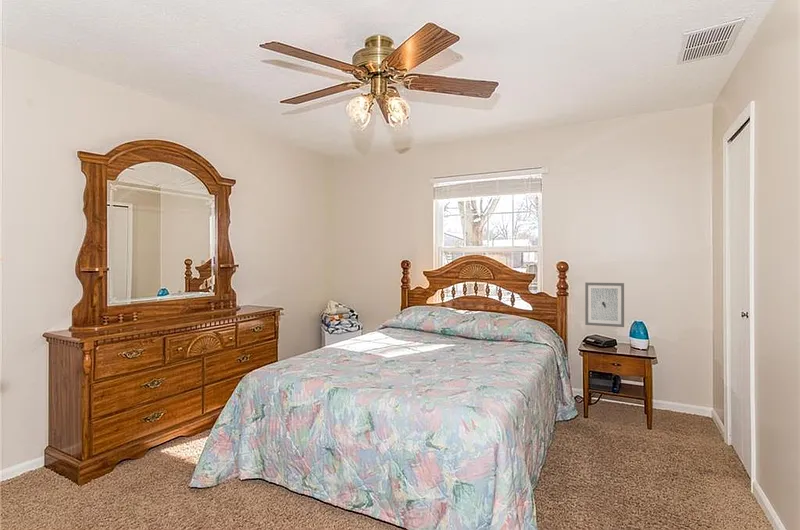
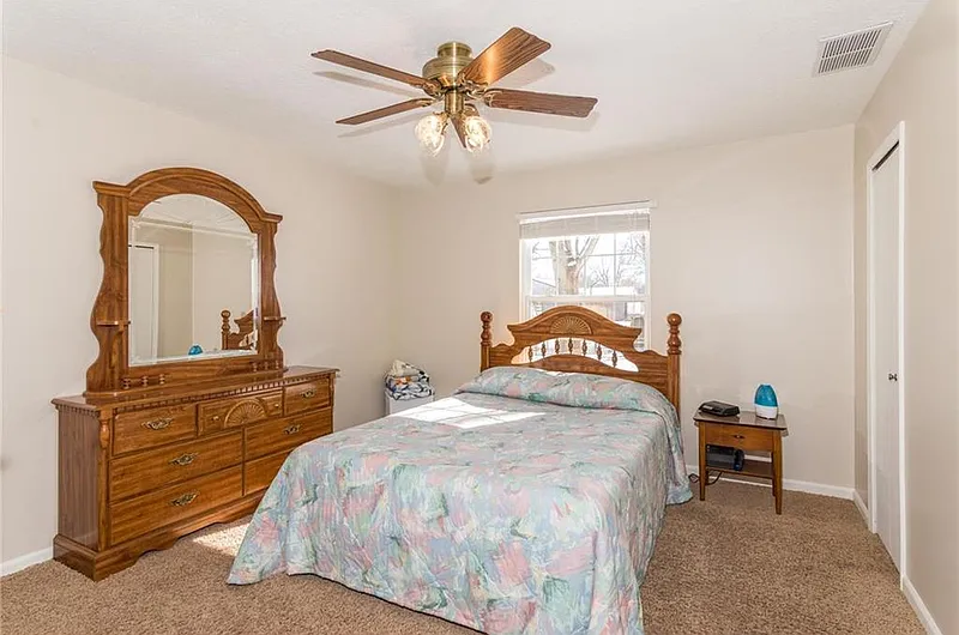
- wall art [584,281,625,328]
